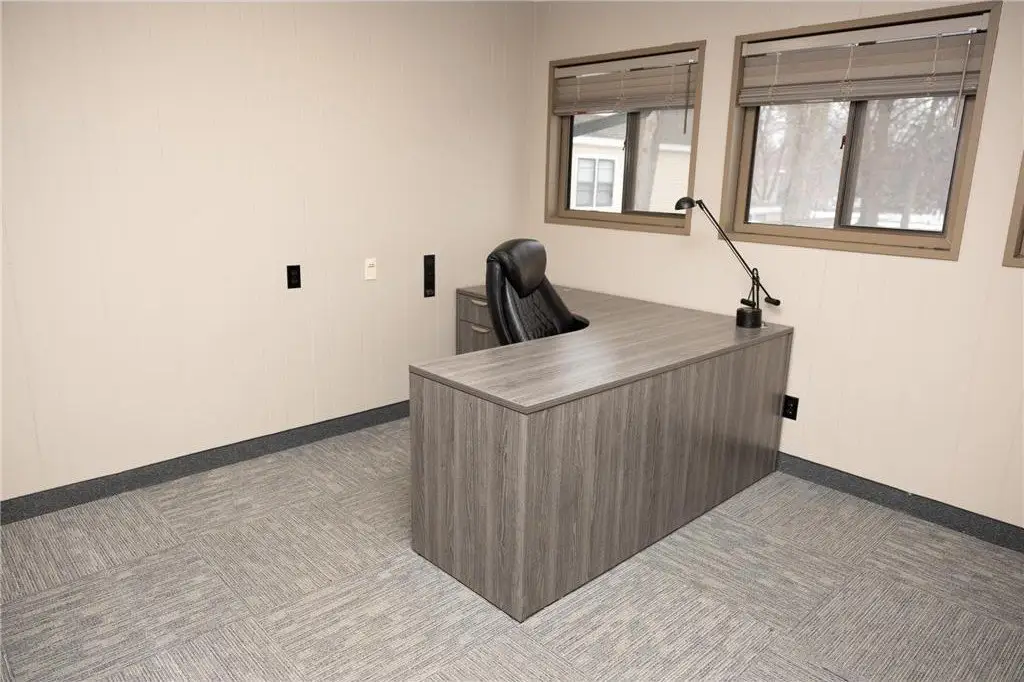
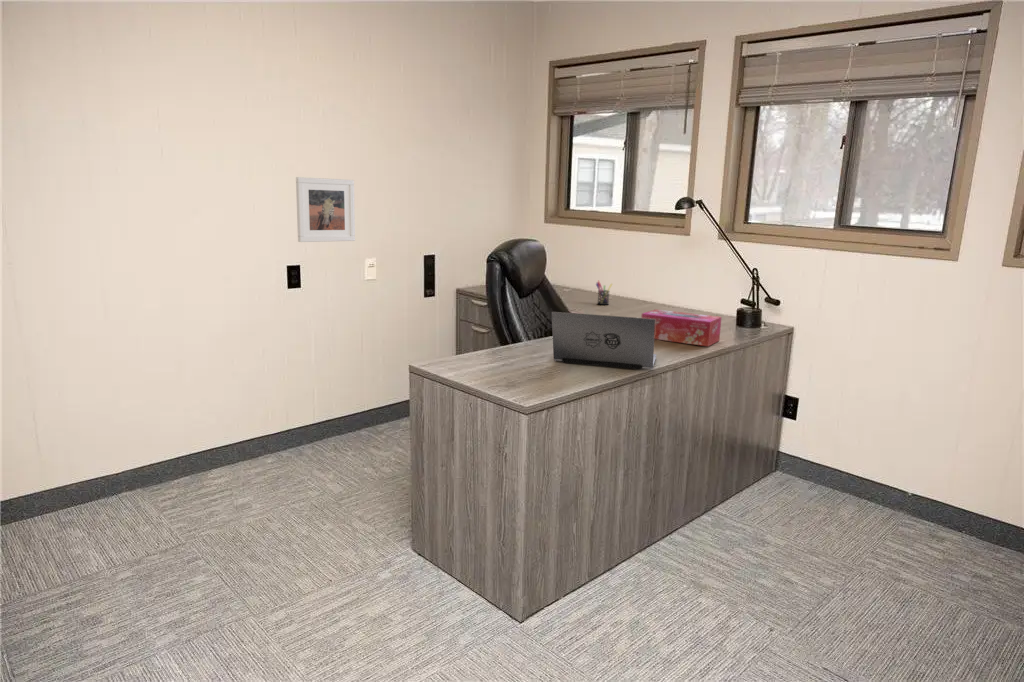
+ pen holder [595,280,613,306]
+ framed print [295,176,356,243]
+ tissue box [640,308,723,347]
+ laptop [551,311,657,370]
